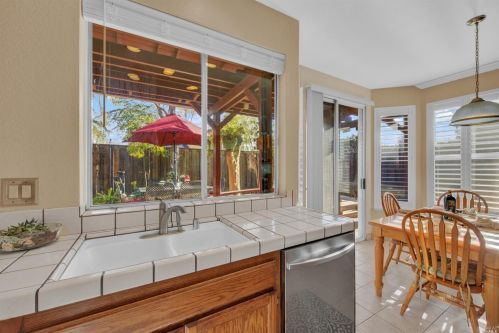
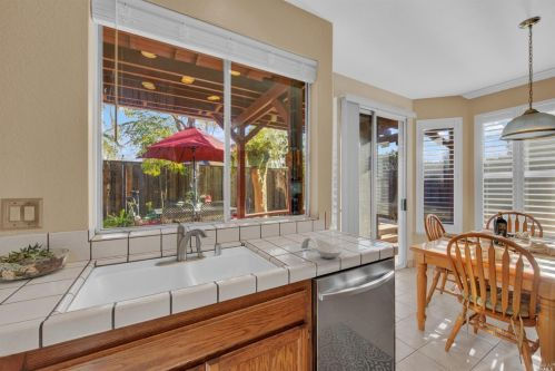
+ spoon rest [300,236,343,260]
